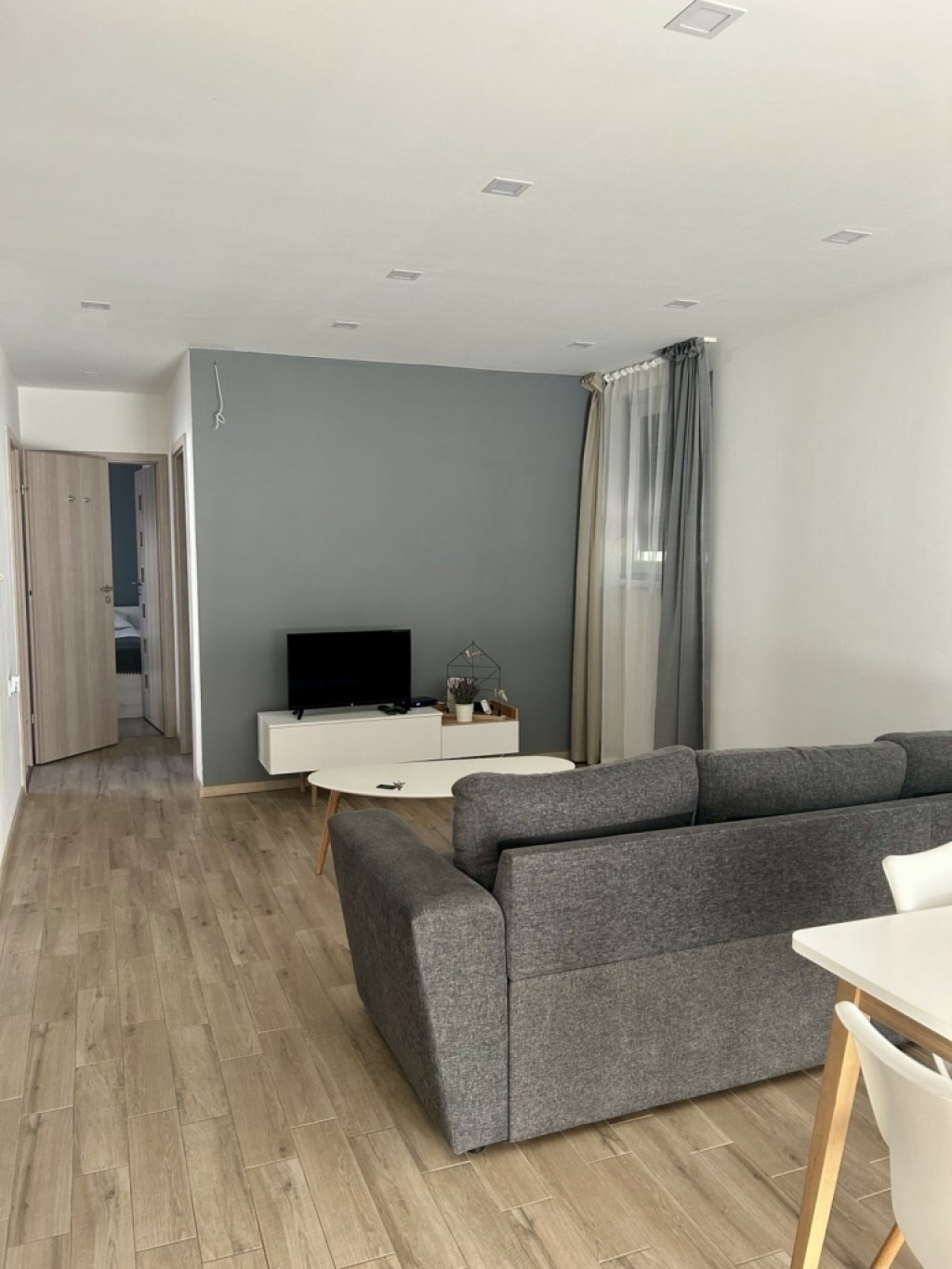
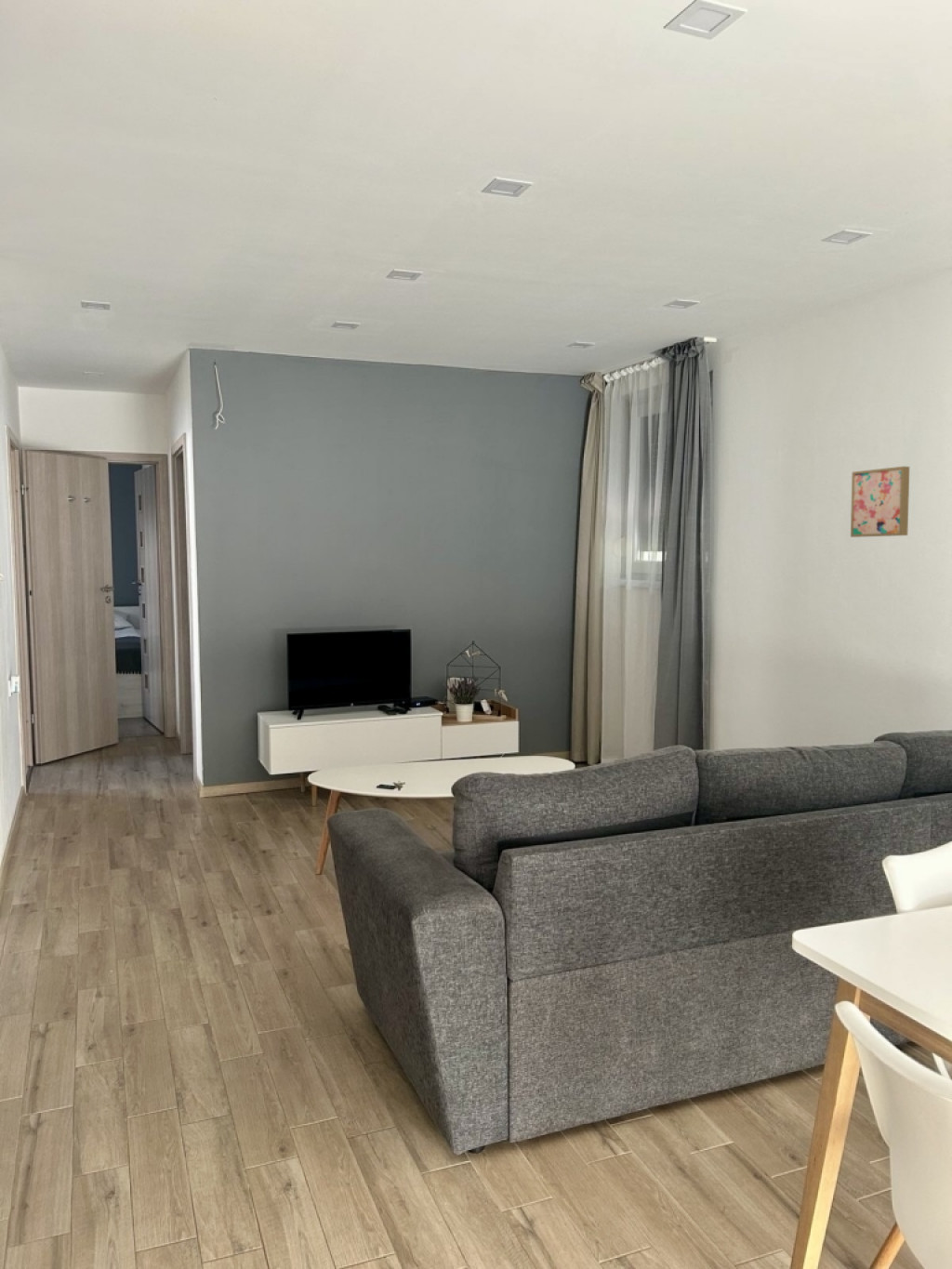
+ wall art [850,466,910,538]
